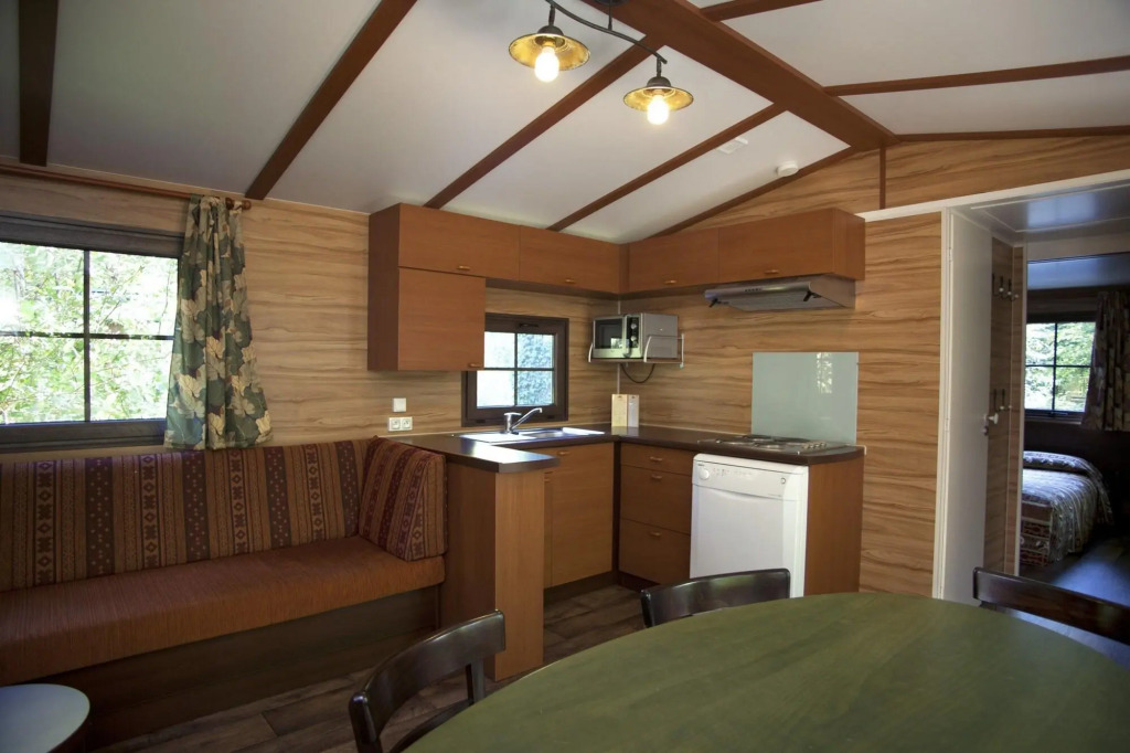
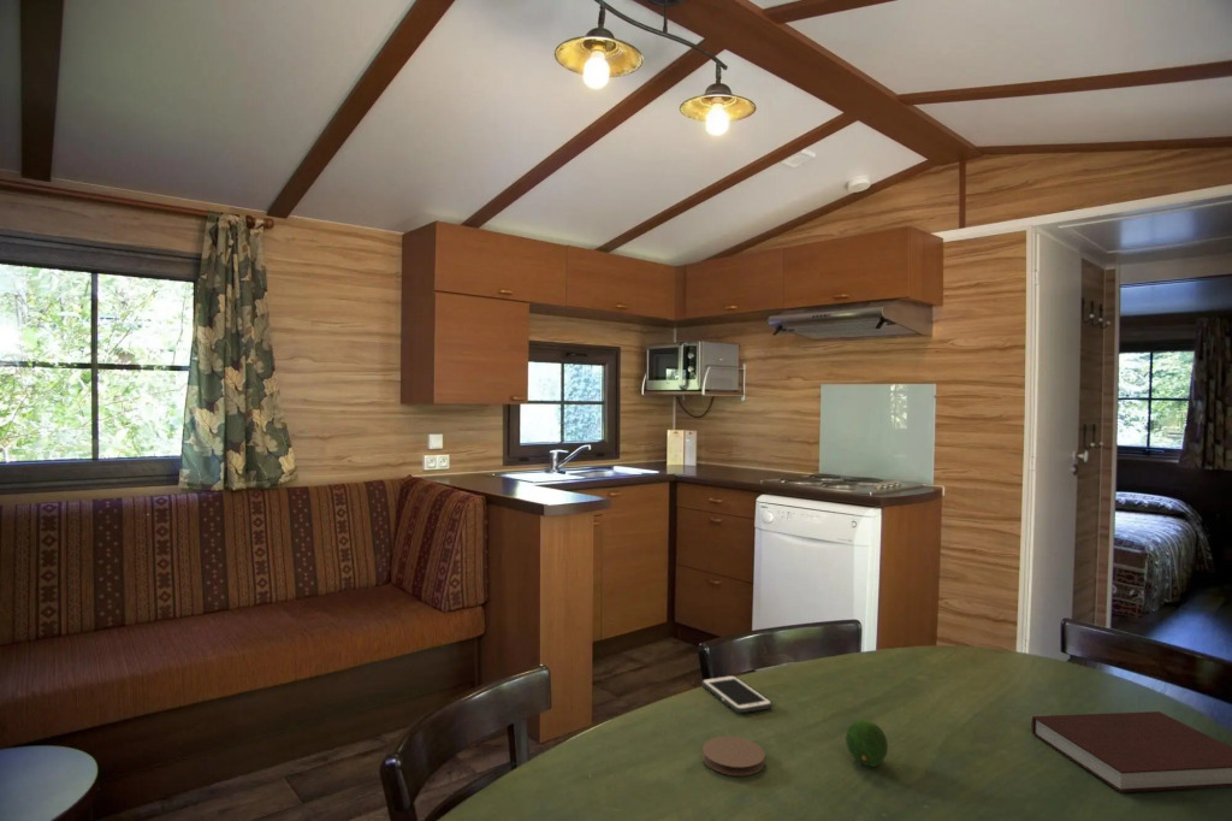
+ notebook [1030,710,1232,793]
+ cell phone [701,674,774,714]
+ coaster [701,736,766,776]
+ fruit [845,719,889,768]
